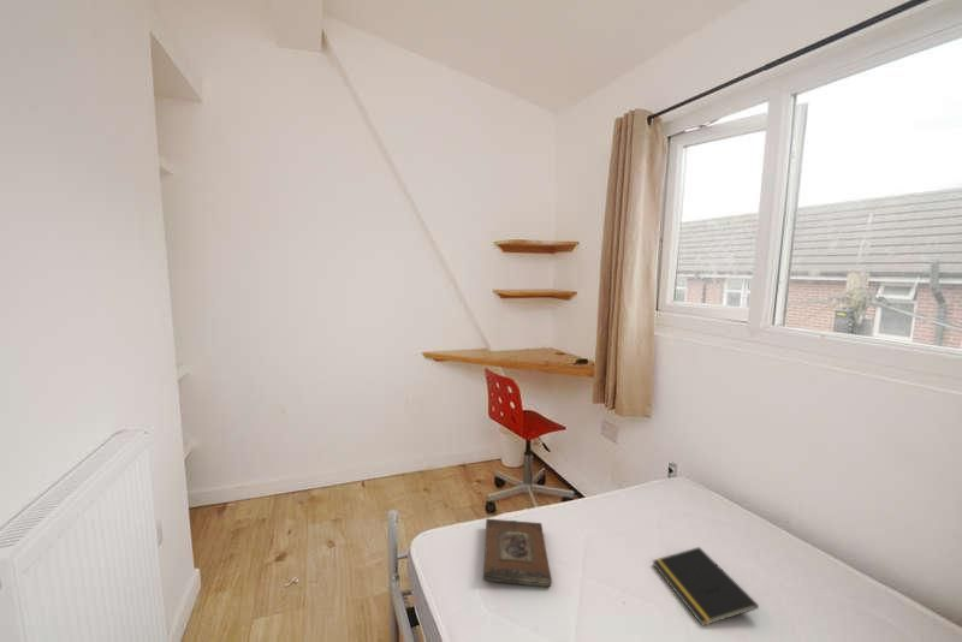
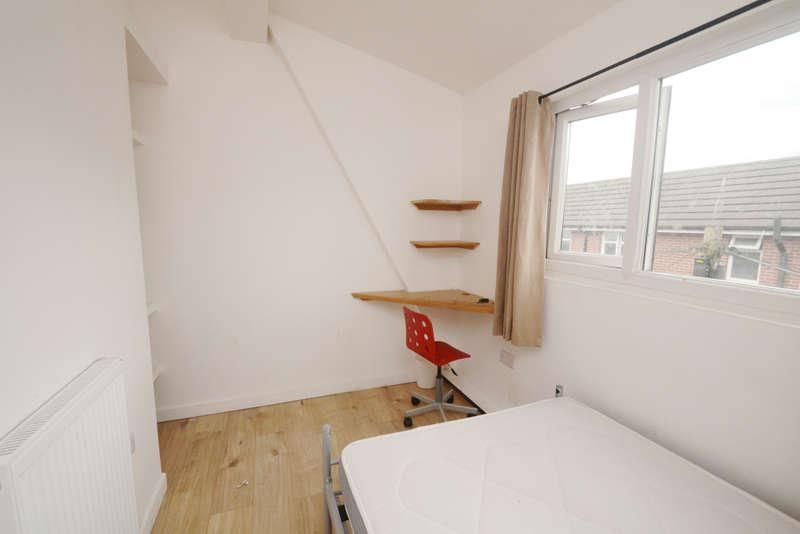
- book [482,518,553,588]
- notepad [652,546,760,628]
